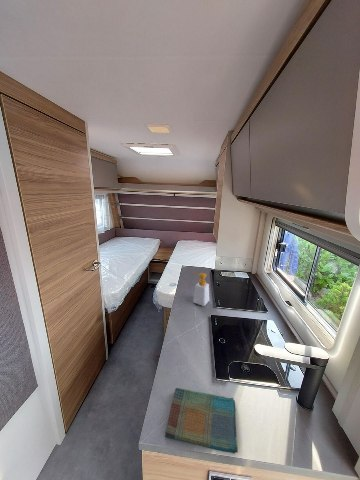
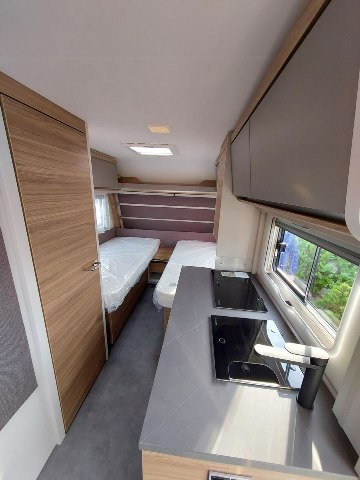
- dish towel [164,387,239,455]
- soap bottle [190,271,210,307]
